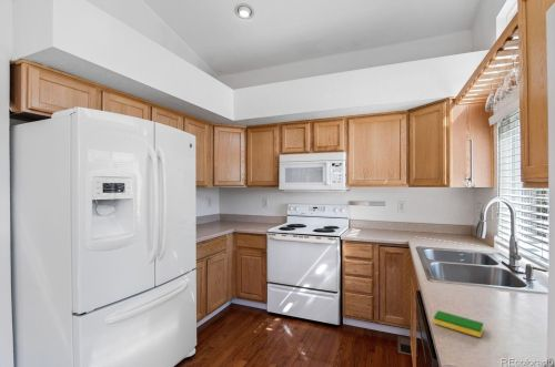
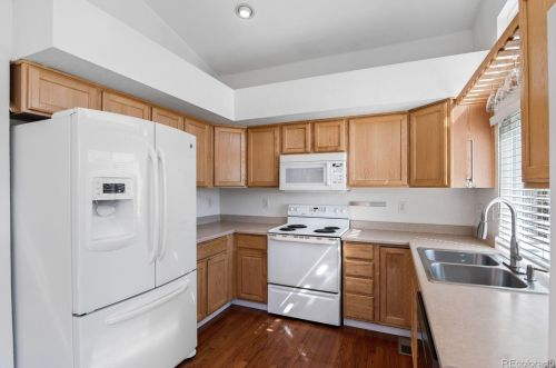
- dish sponge [433,309,484,338]
